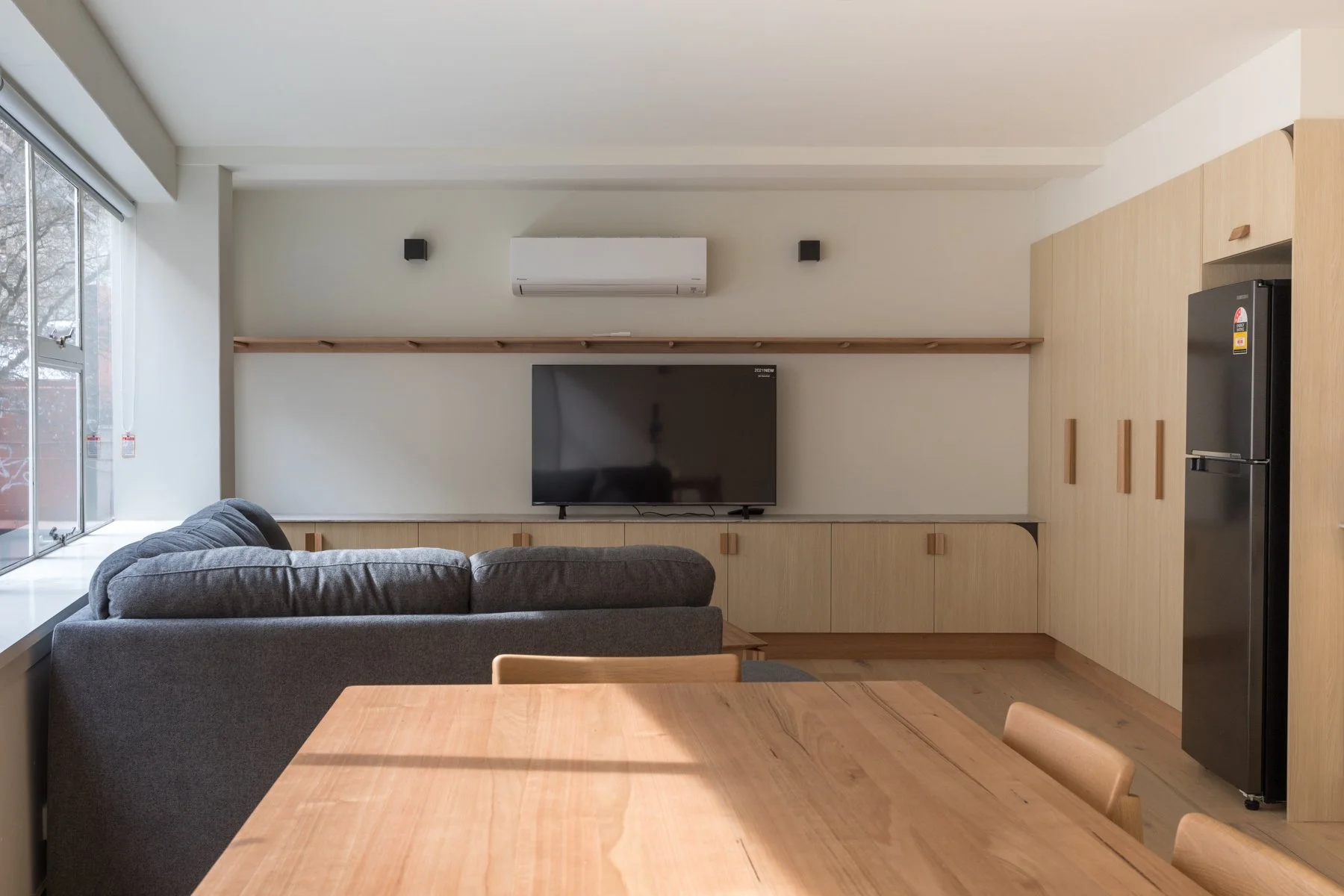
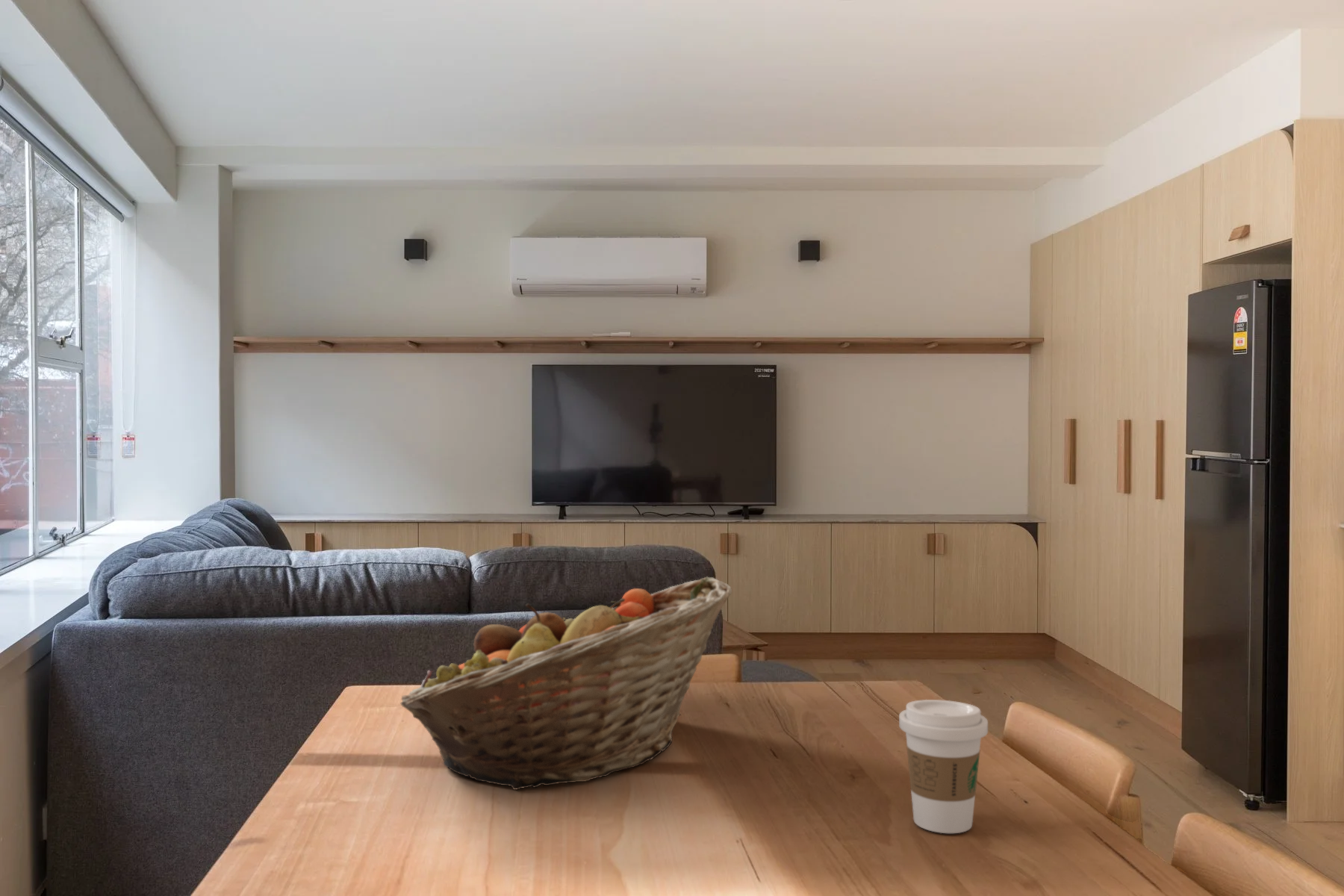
+ coffee cup [898,699,989,834]
+ fruit basket [400,576,732,791]
